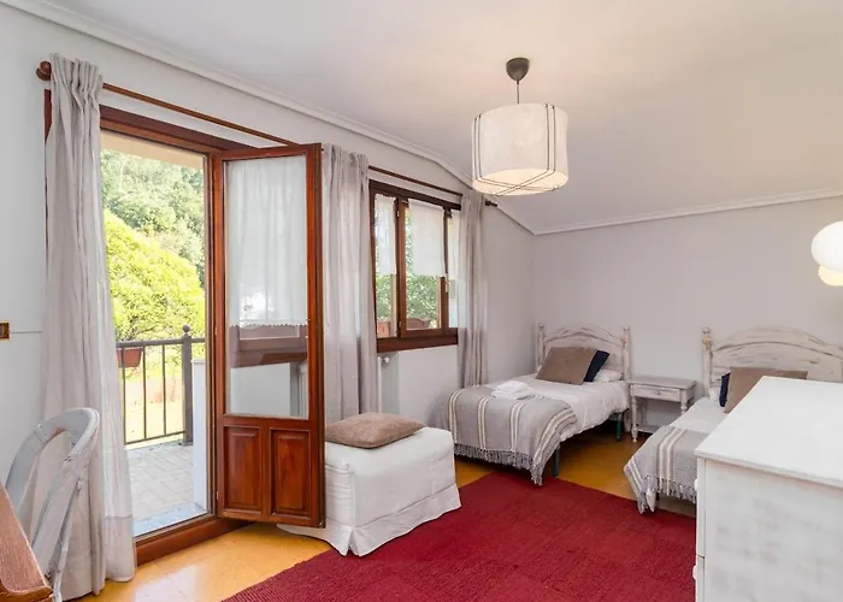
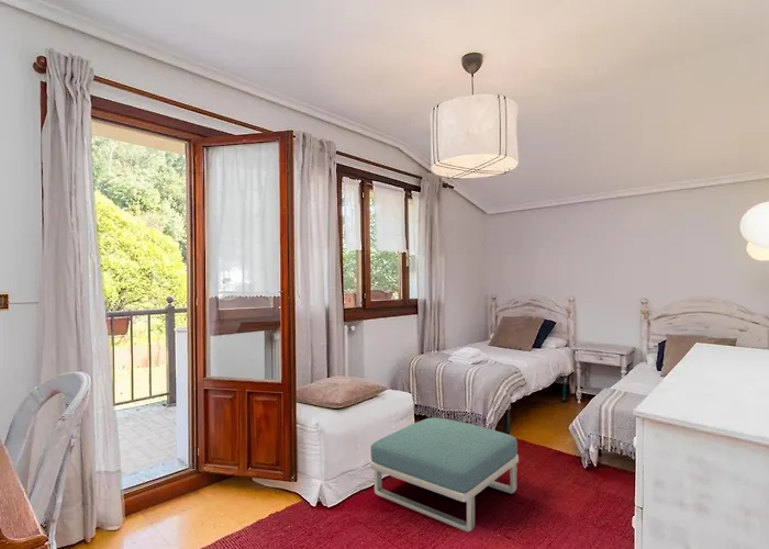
+ footstool [369,416,520,533]
